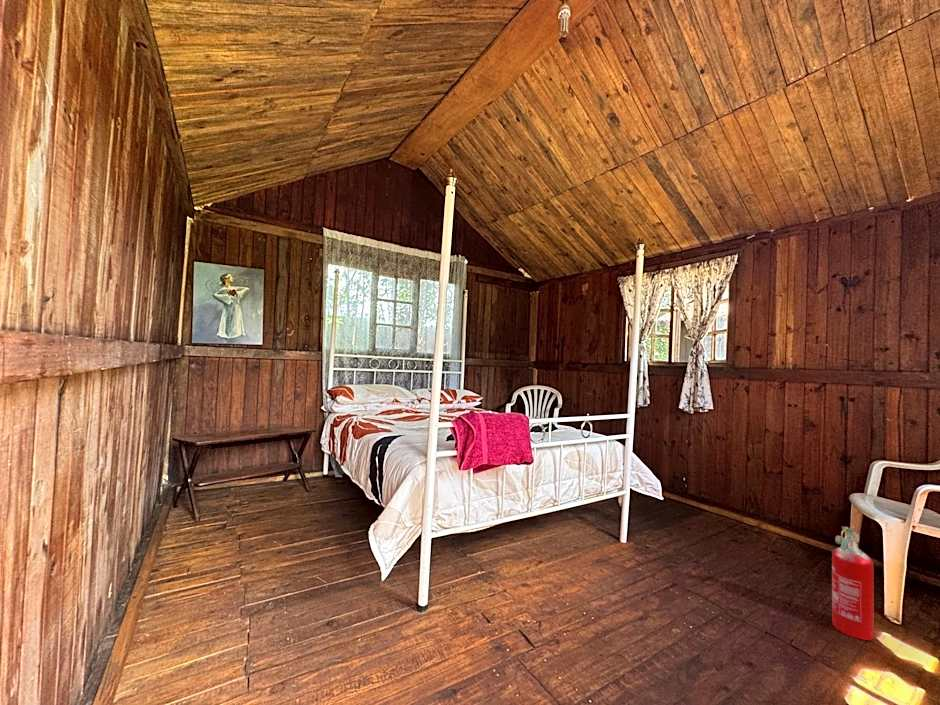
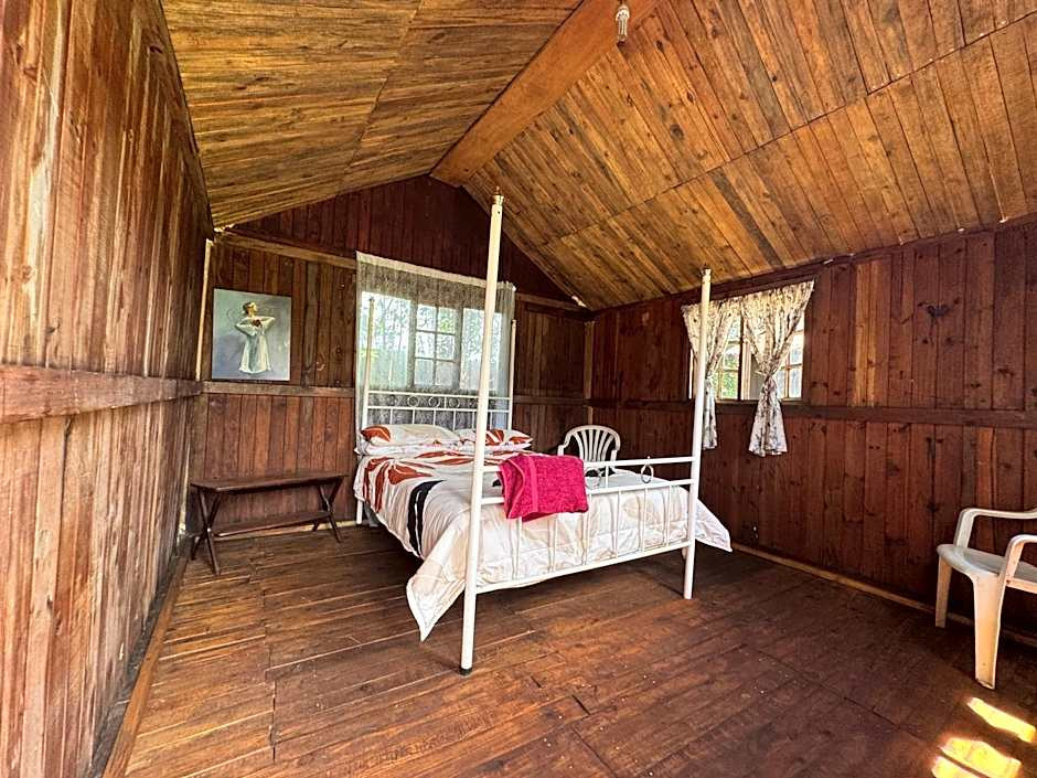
- fire extinguisher [831,525,875,641]
